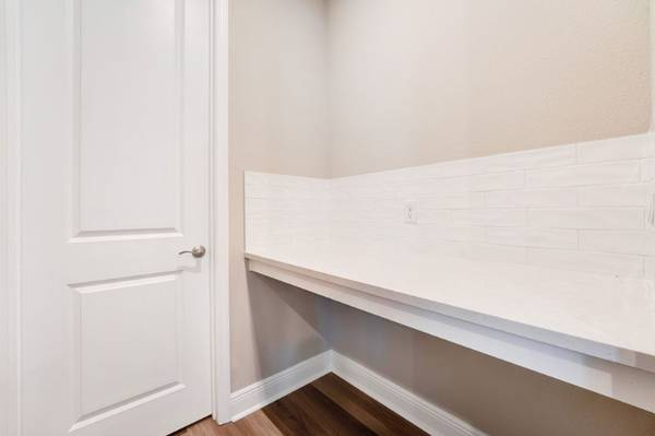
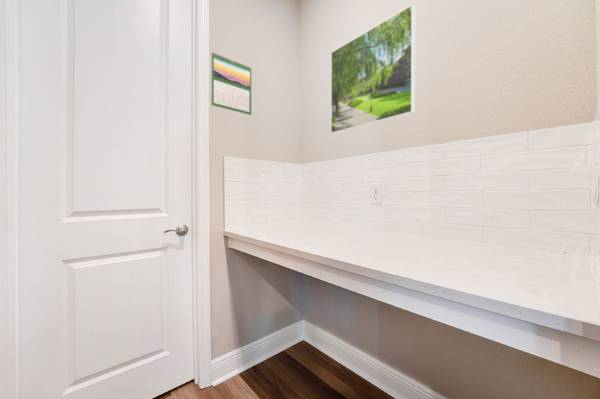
+ calendar [210,51,252,116]
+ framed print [330,4,416,135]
